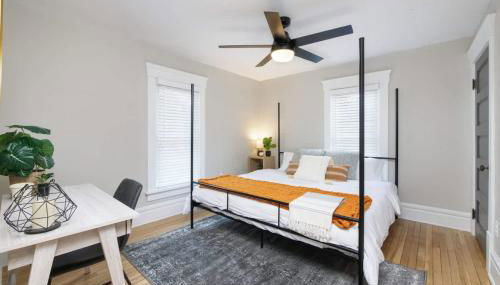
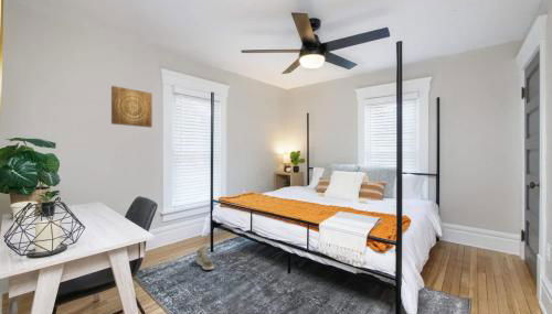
+ wall art [110,85,153,129]
+ sneaker [195,245,215,271]
